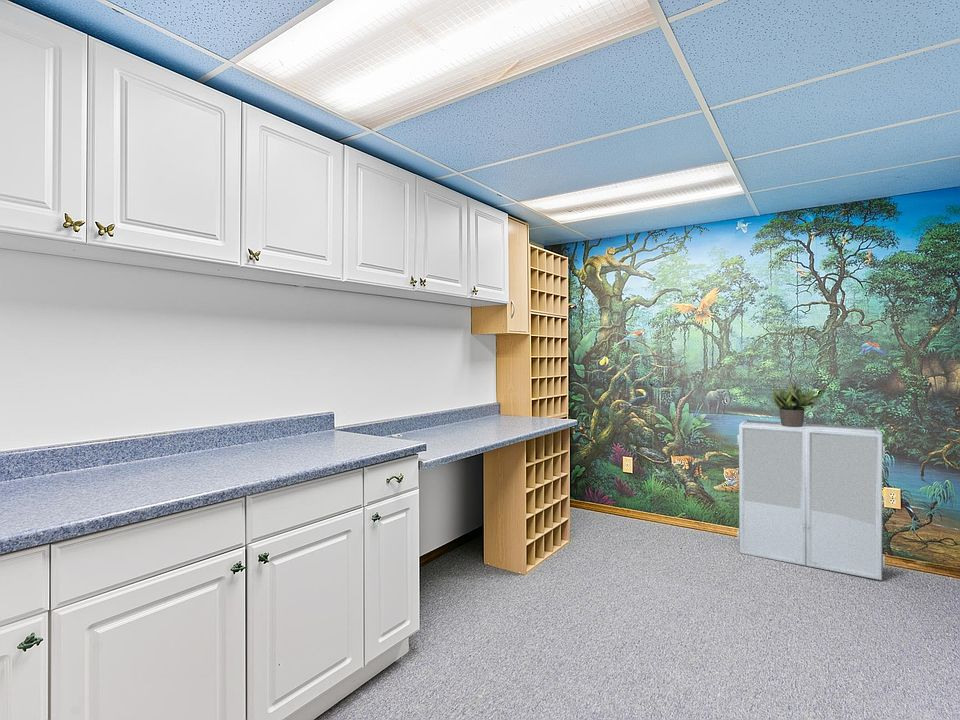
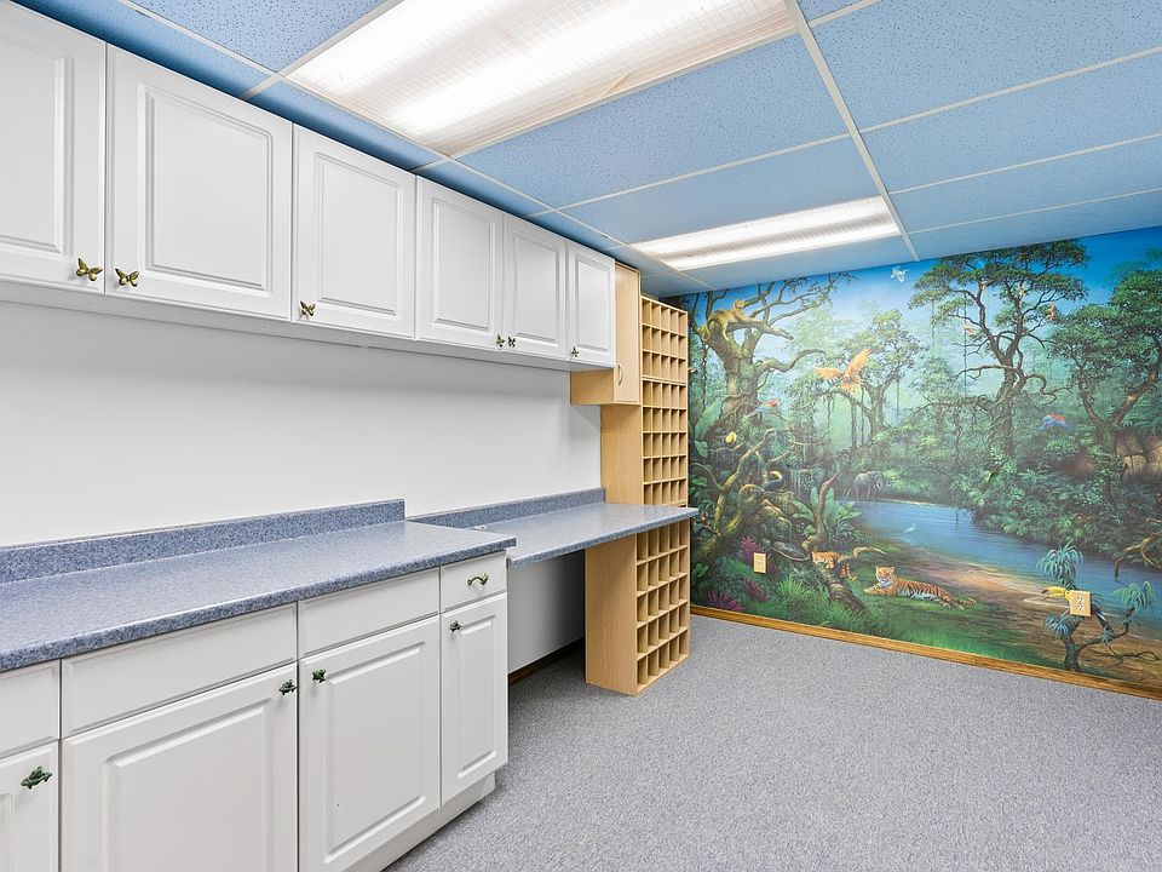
- potted plant [771,381,825,427]
- cabinet [736,419,886,581]
